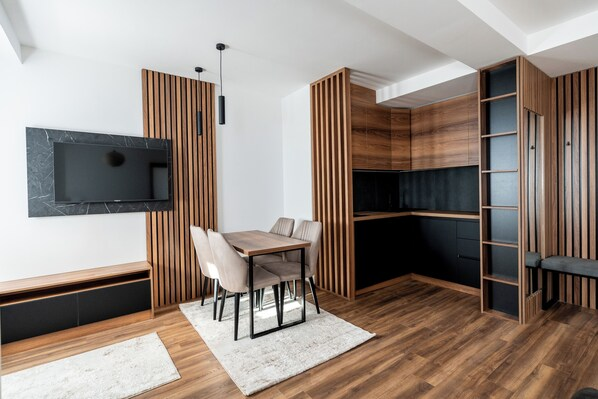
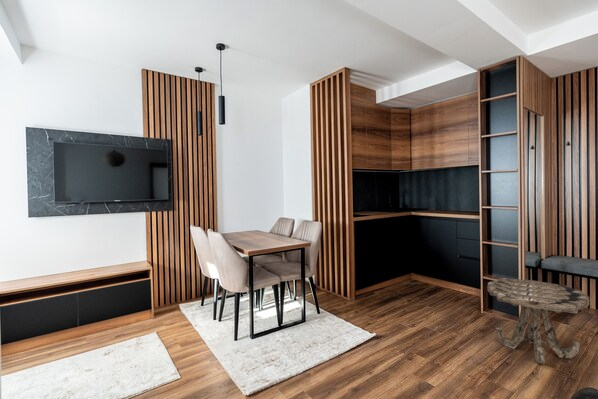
+ side table [486,277,591,365]
